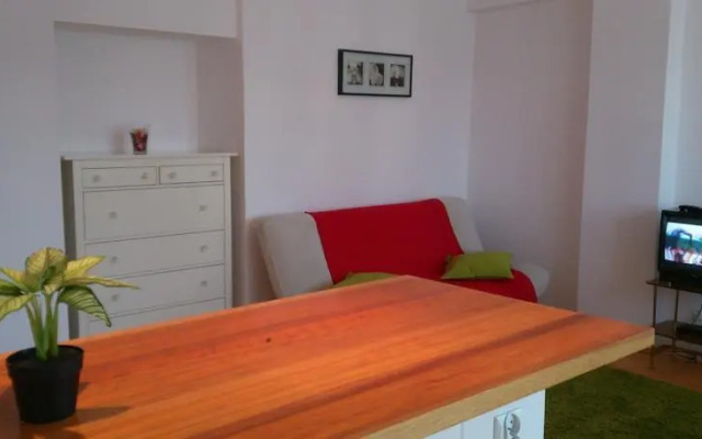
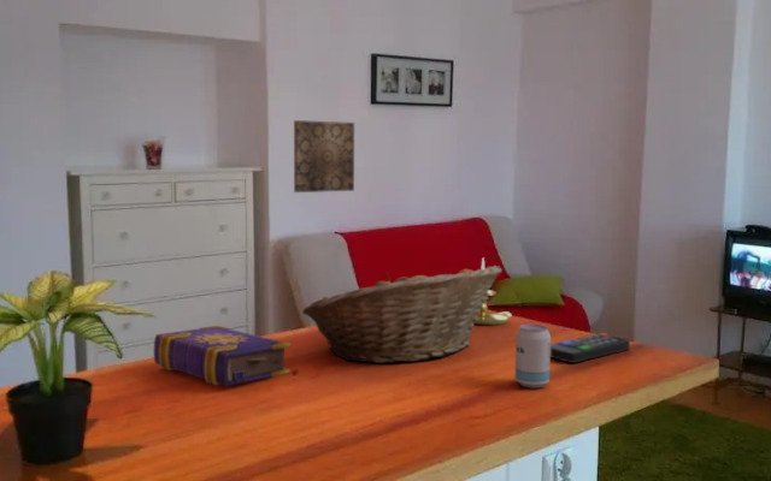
+ book [153,325,292,387]
+ remote control [551,332,631,364]
+ fruit basket [301,265,502,364]
+ candle holder [473,257,513,326]
+ beverage can [514,323,552,390]
+ wall art [293,119,355,194]
